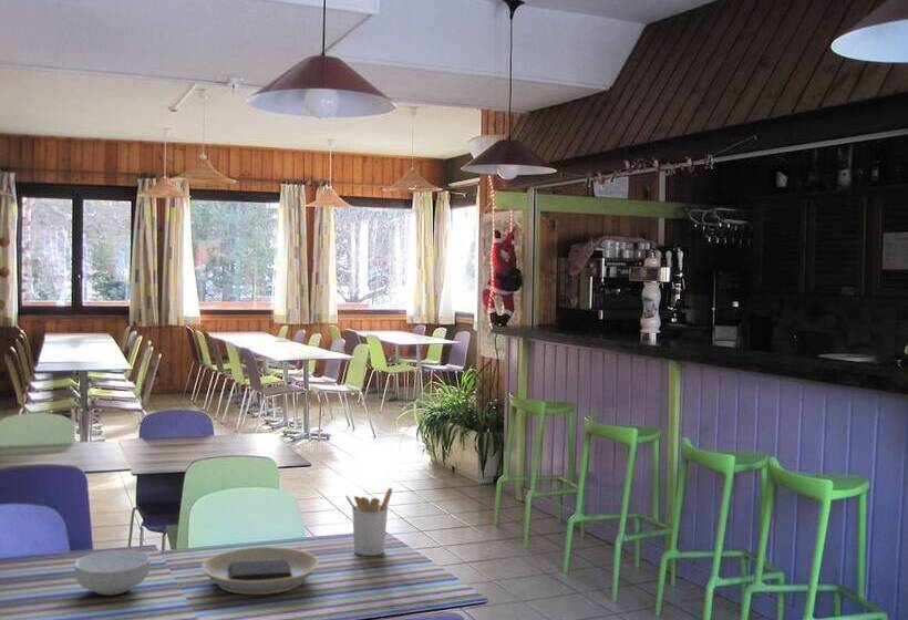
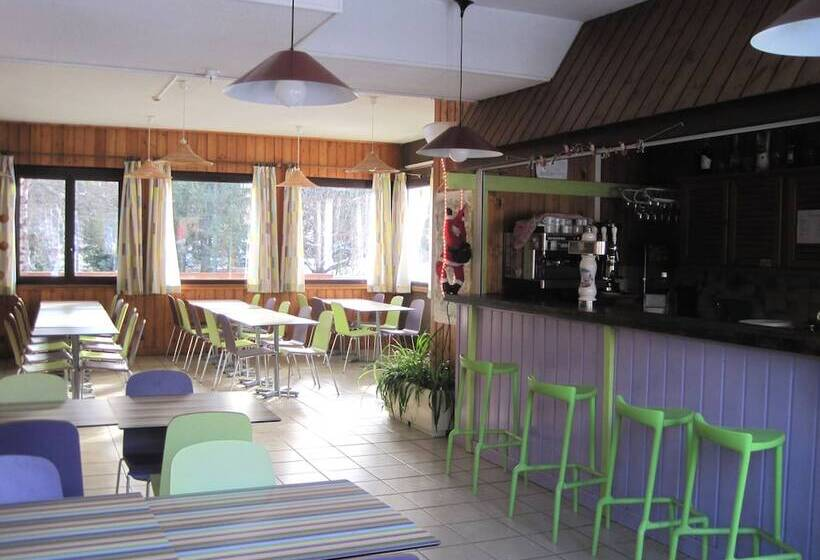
- plate [200,546,320,596]
- utensil holder [344,487,393,557]
- cereal bowl [73,549,151,596]
